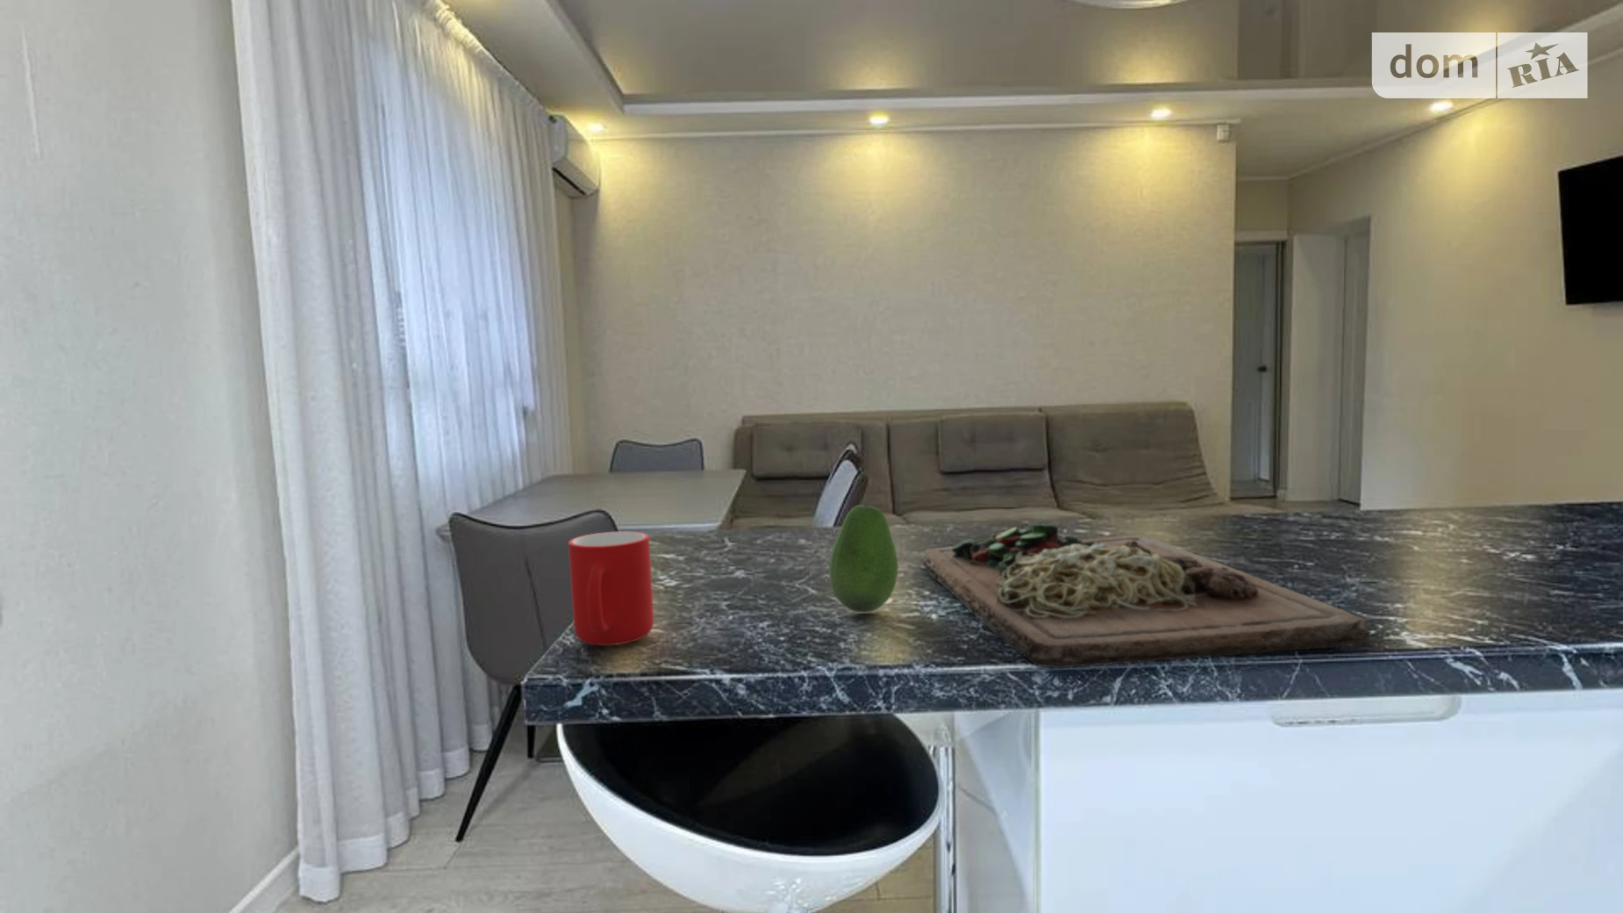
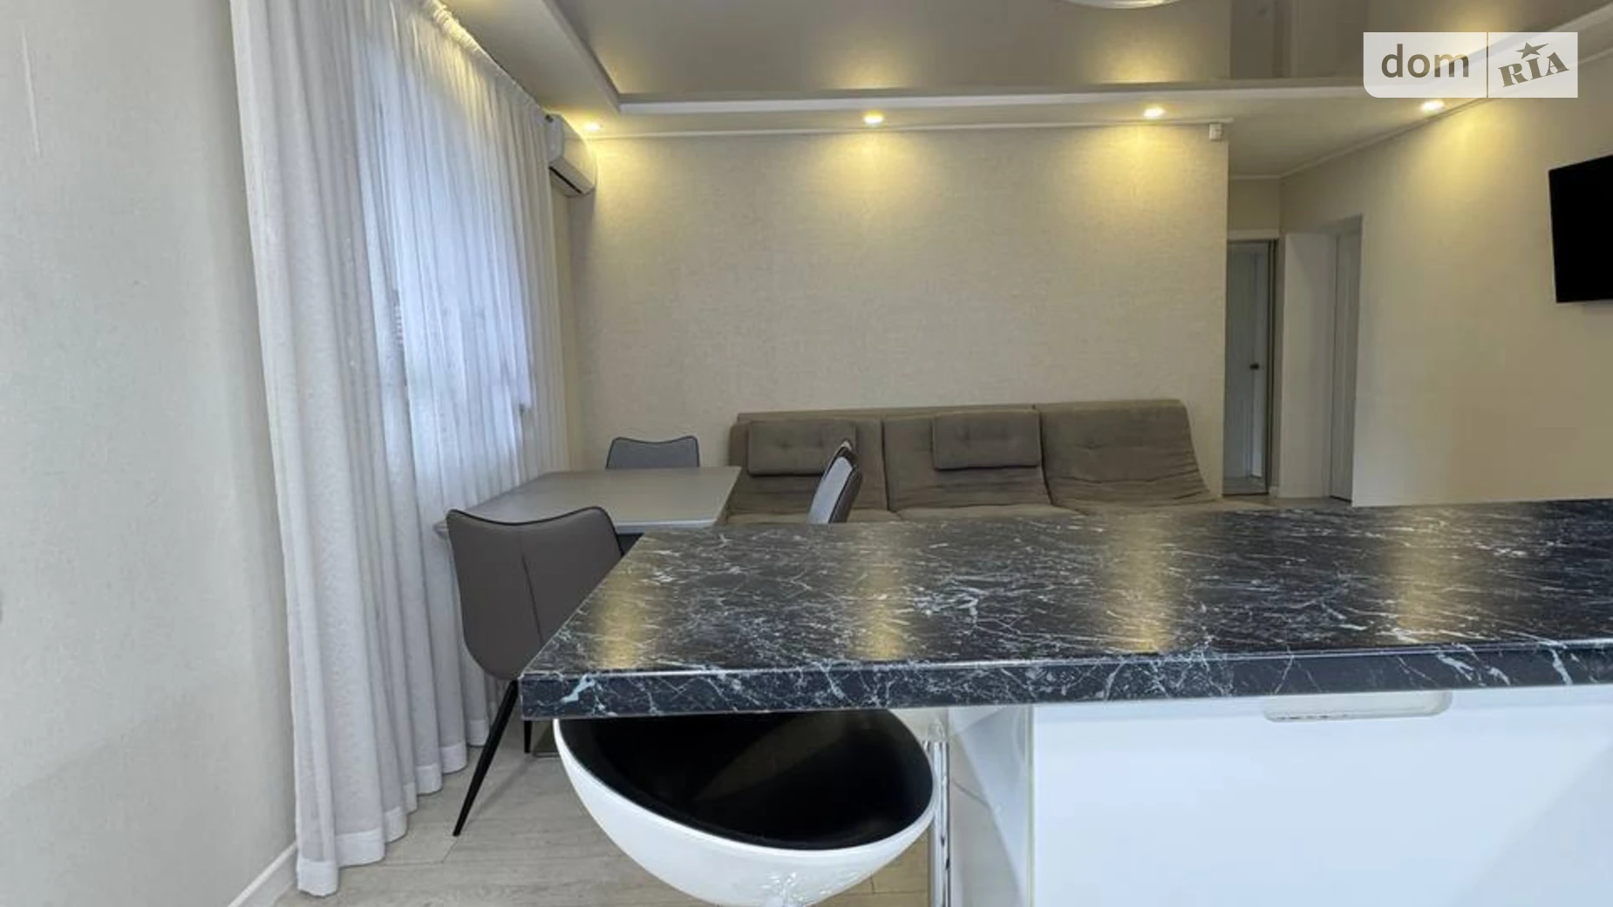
- cutting board [921,523,1373,669]
- fruit [827,504,900,613]
- cup [567,531,654,647]
